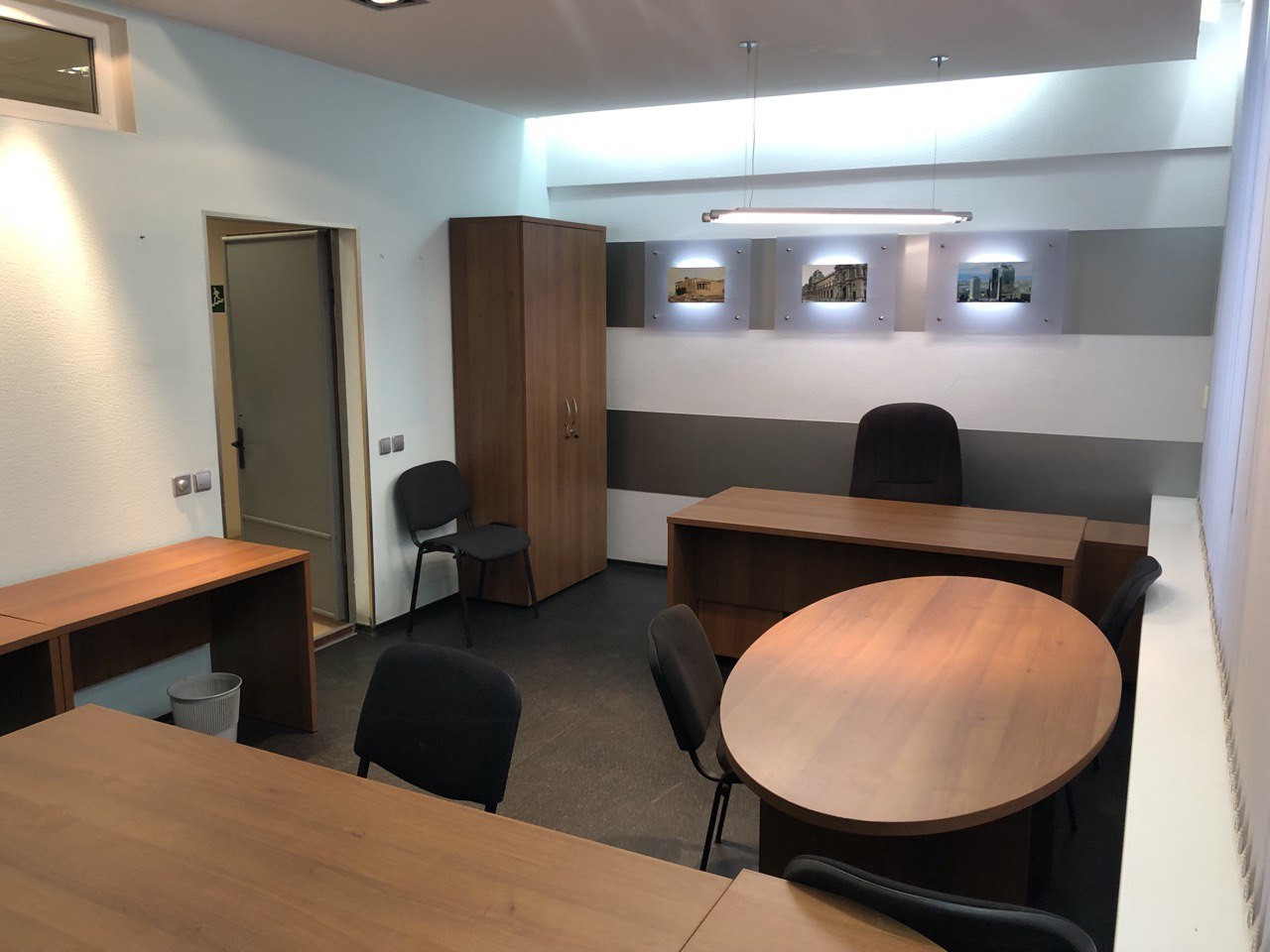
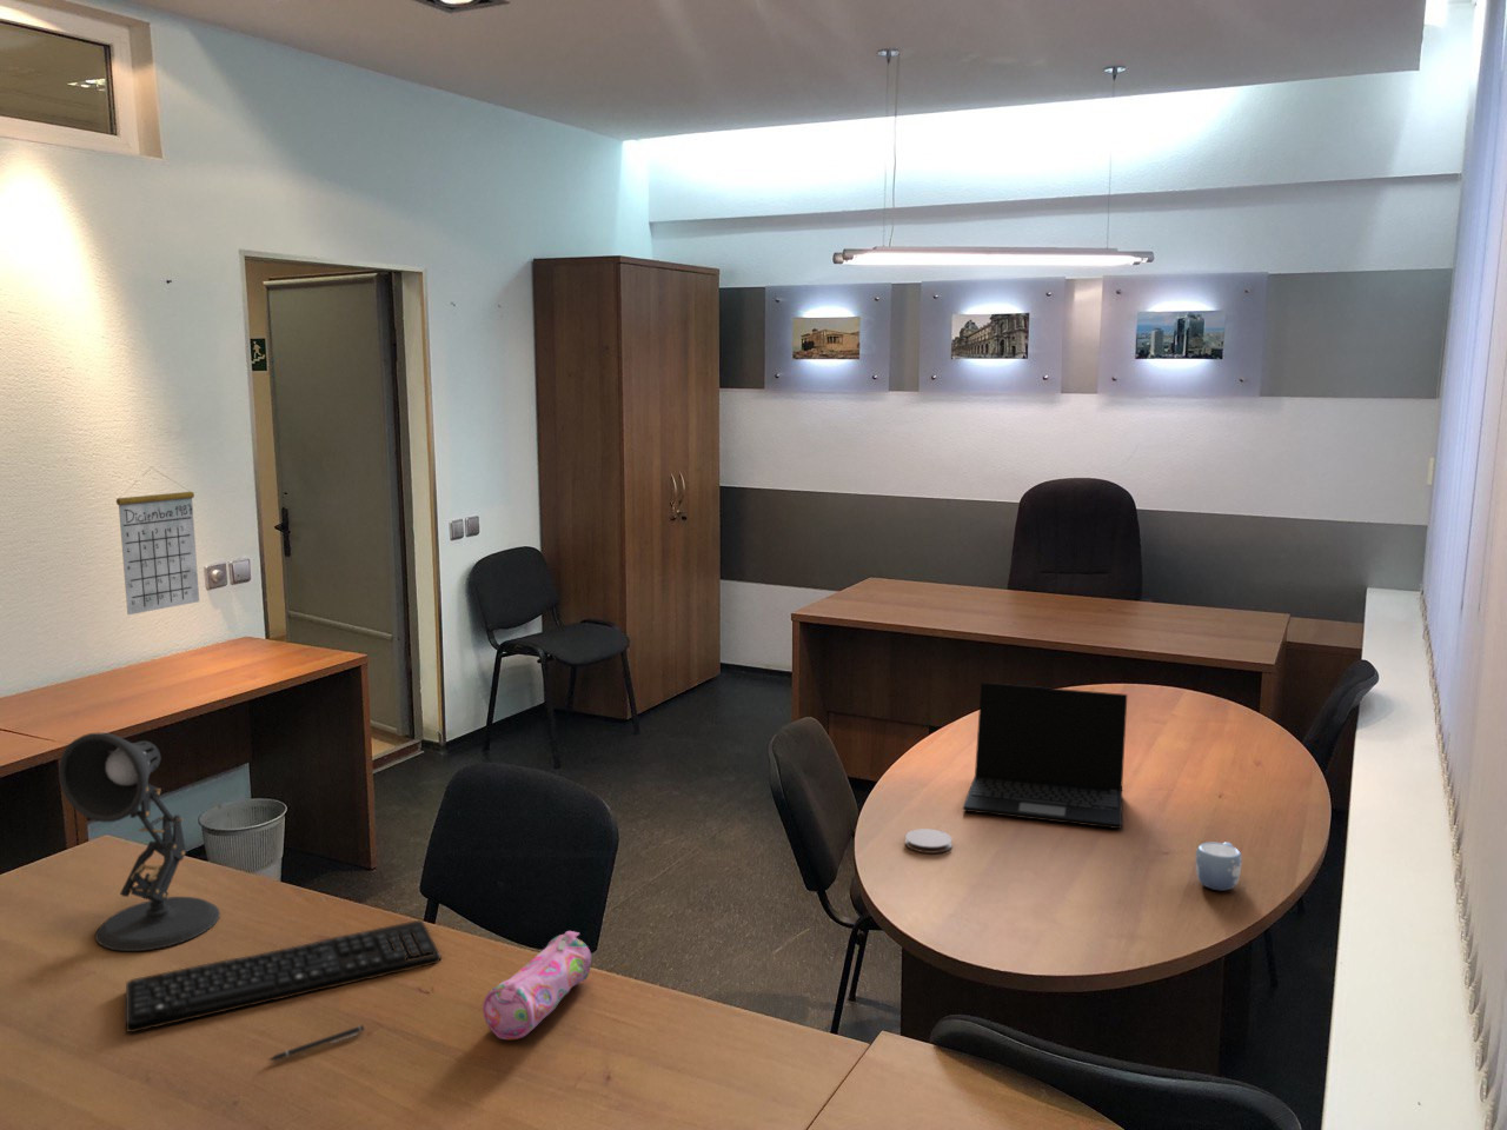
+ pen [267,1024,365,1061]
+ mug [1195,840,1244,893]
+ keyboard [125,919,443,1034]
+ calendar [115,466,201,616]
+ coaster [904,827,954,855]
+ pencil case [482,929,592,1041]
+ laptop [962,681,1128,830]
+ desk lamp [58,732,222,952]
